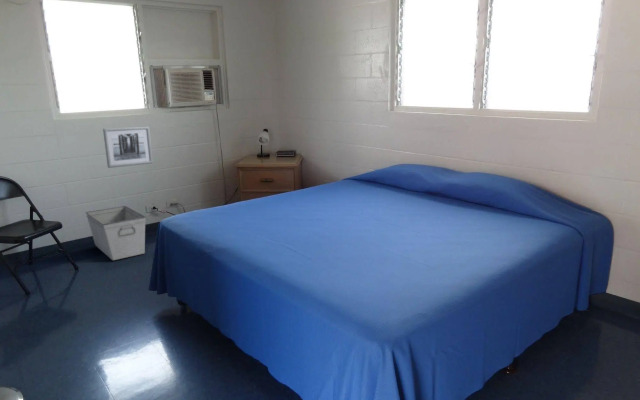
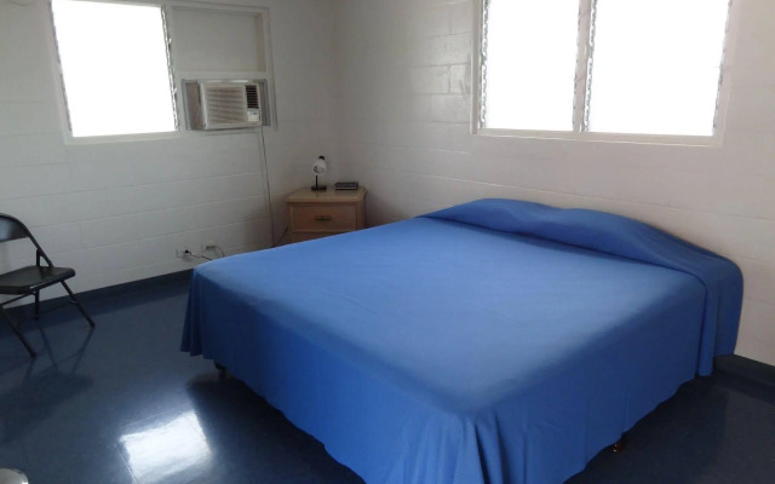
- storage bin [85,205,147,261]
- wall art [102,125,154,169]
